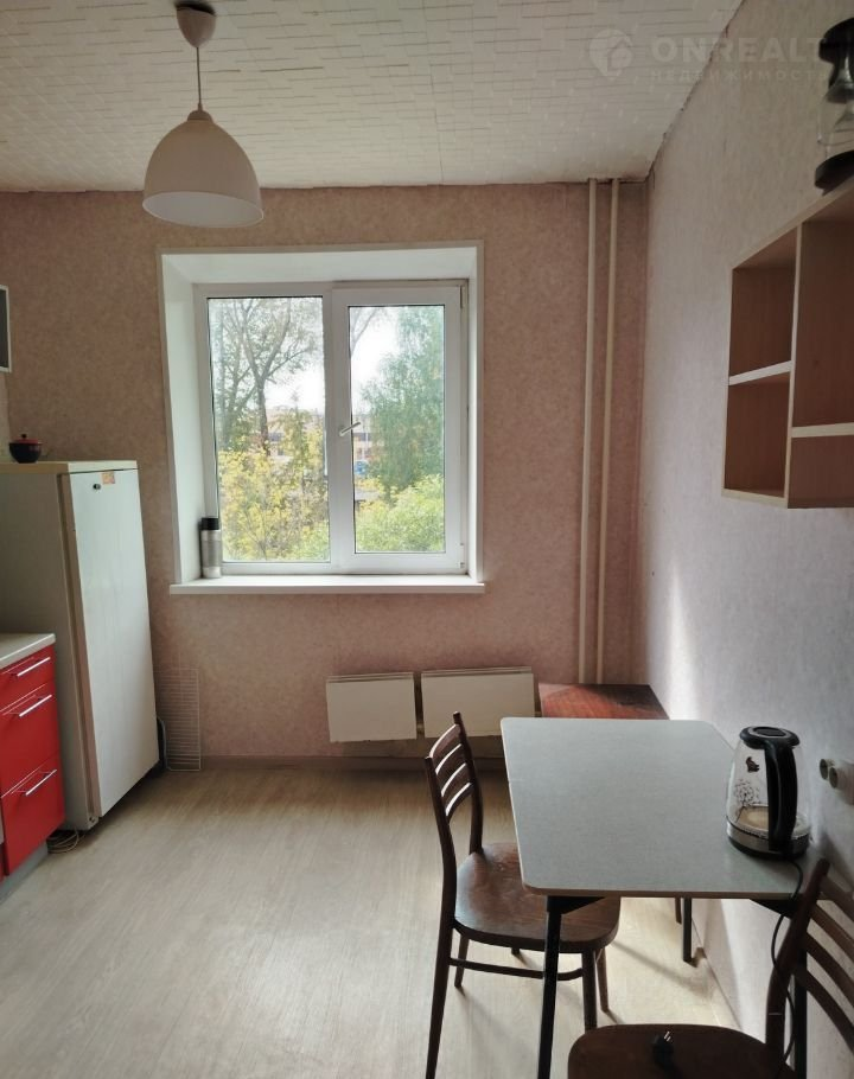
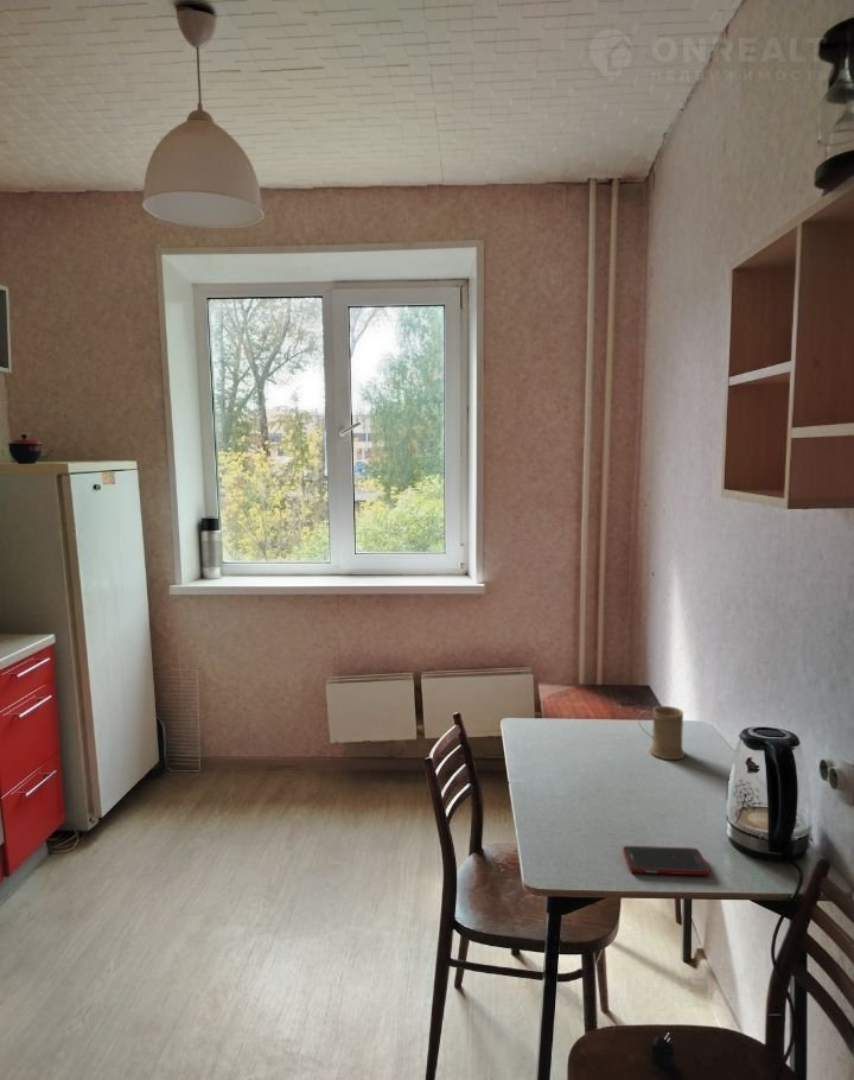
+ mug [637,705,687,761]
+ cell phone [622,845,710,876]
